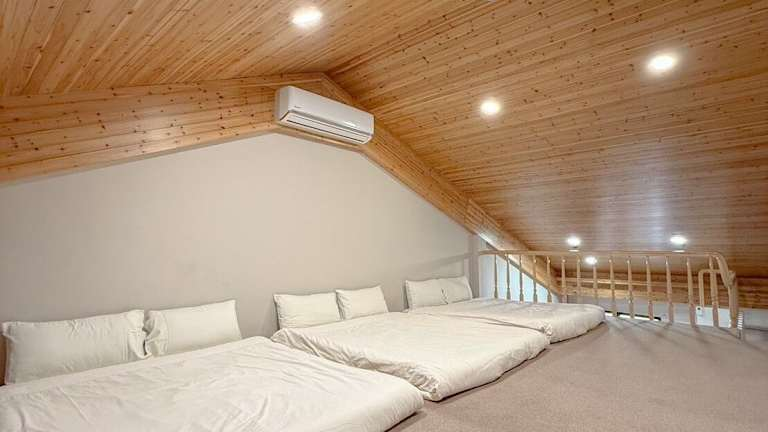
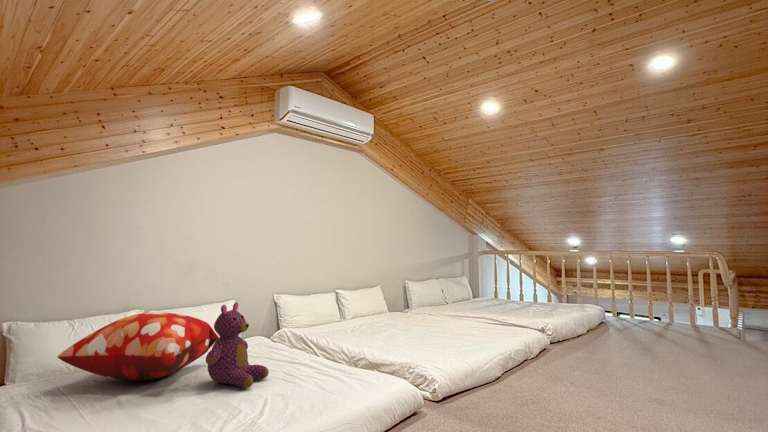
+ decorative pillow [57,311,220,382]
+ teddy bear [205,301,270,389]
